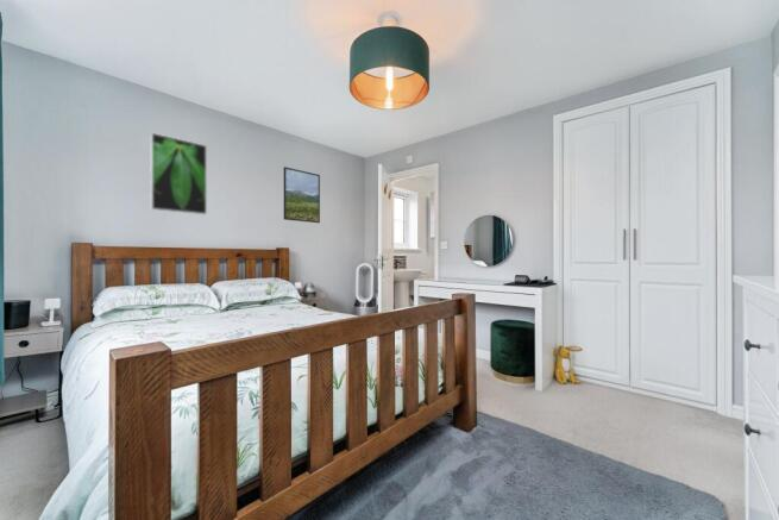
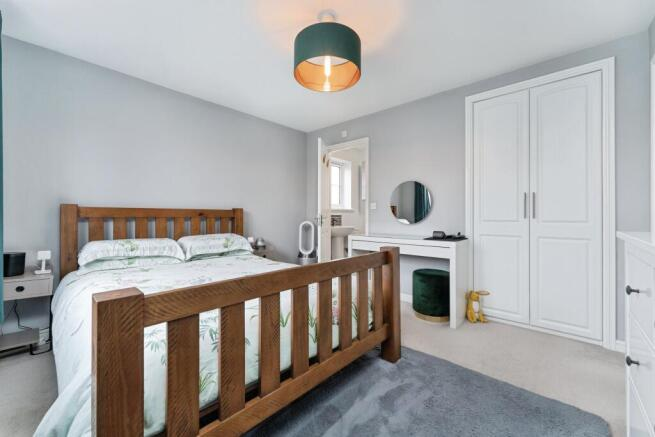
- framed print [283,165,321,224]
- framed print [150,131,208,215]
